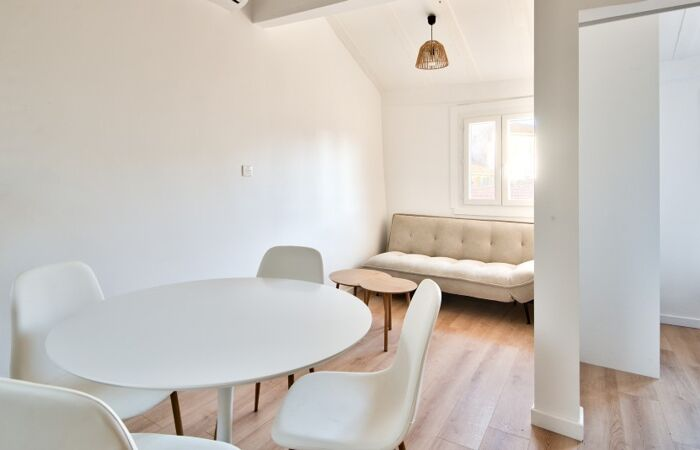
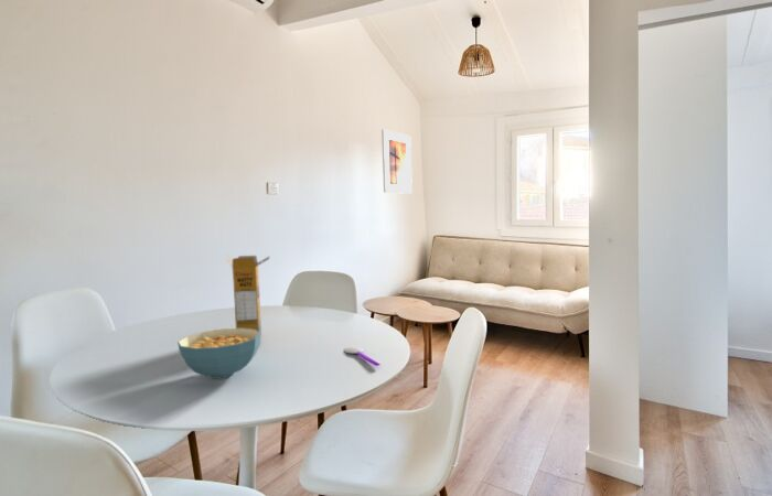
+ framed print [380,128,414,195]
+ cereal bowl [176,327,261,380]
+ cereal box [225,252,271,337]
+ spoon [343,346,382,367]
